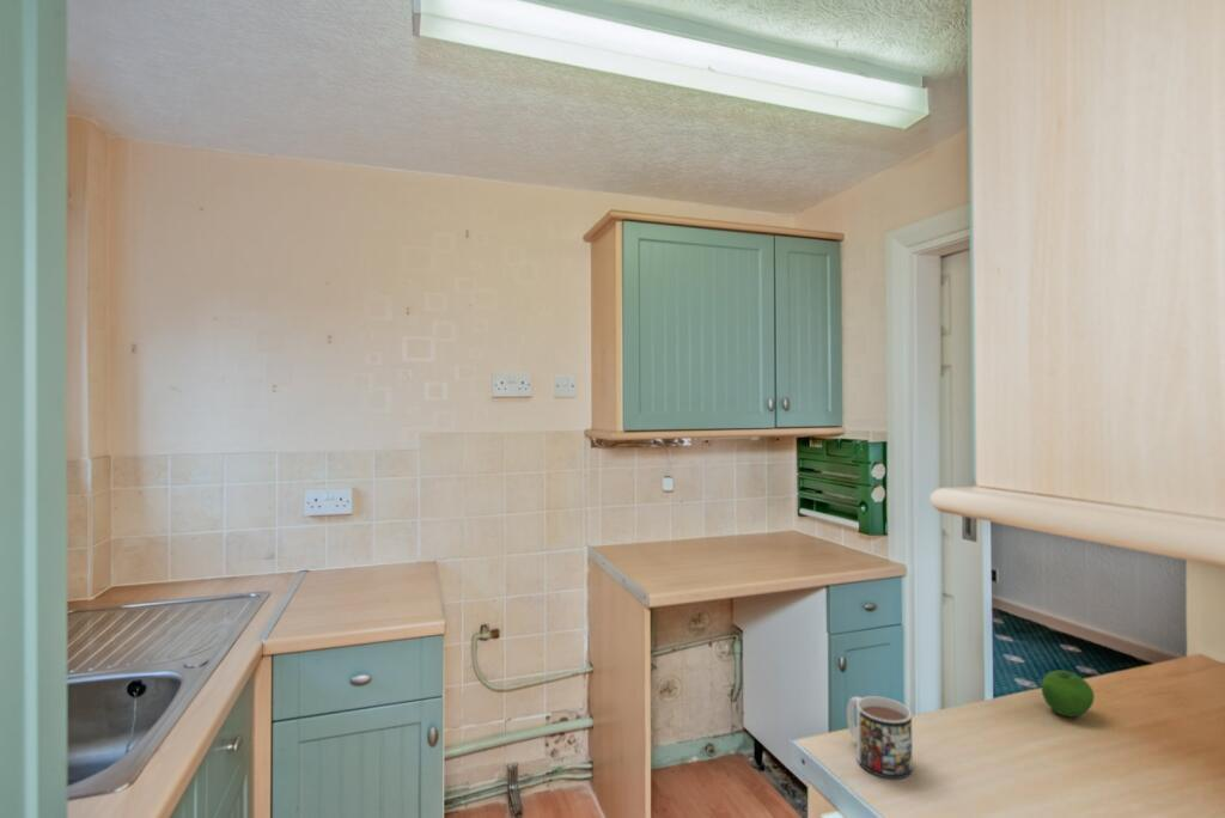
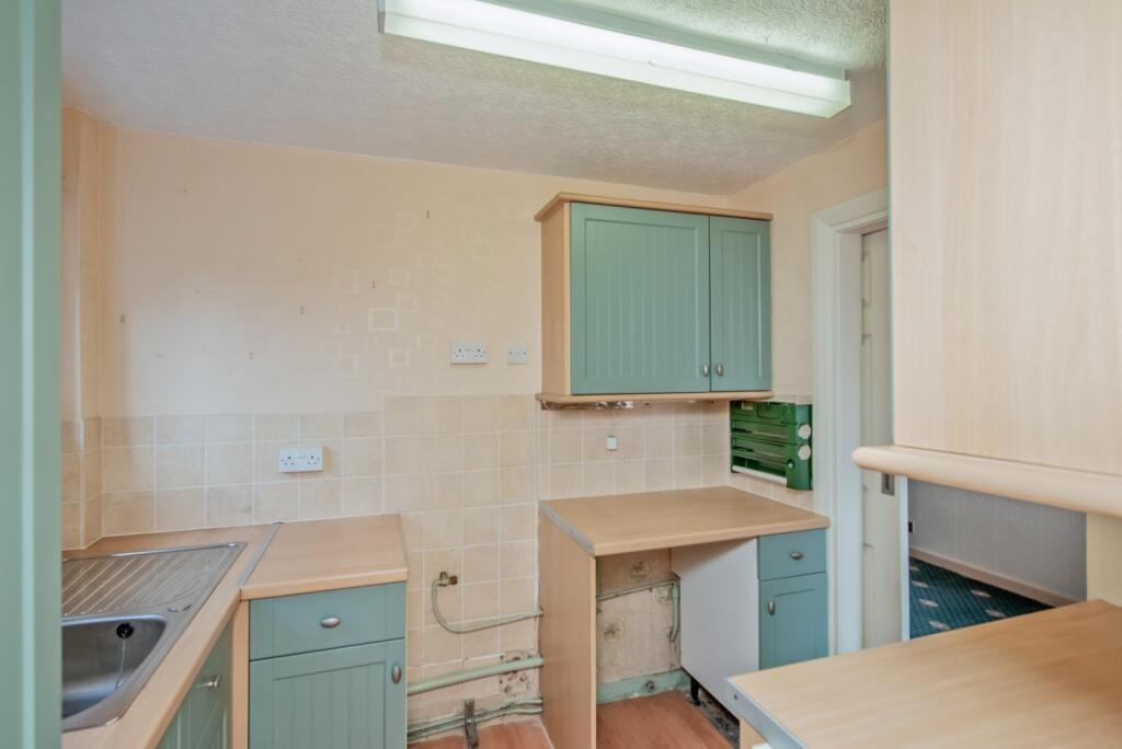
- apple [1040,670,1096,719]
- mug [846,695,914,780]
